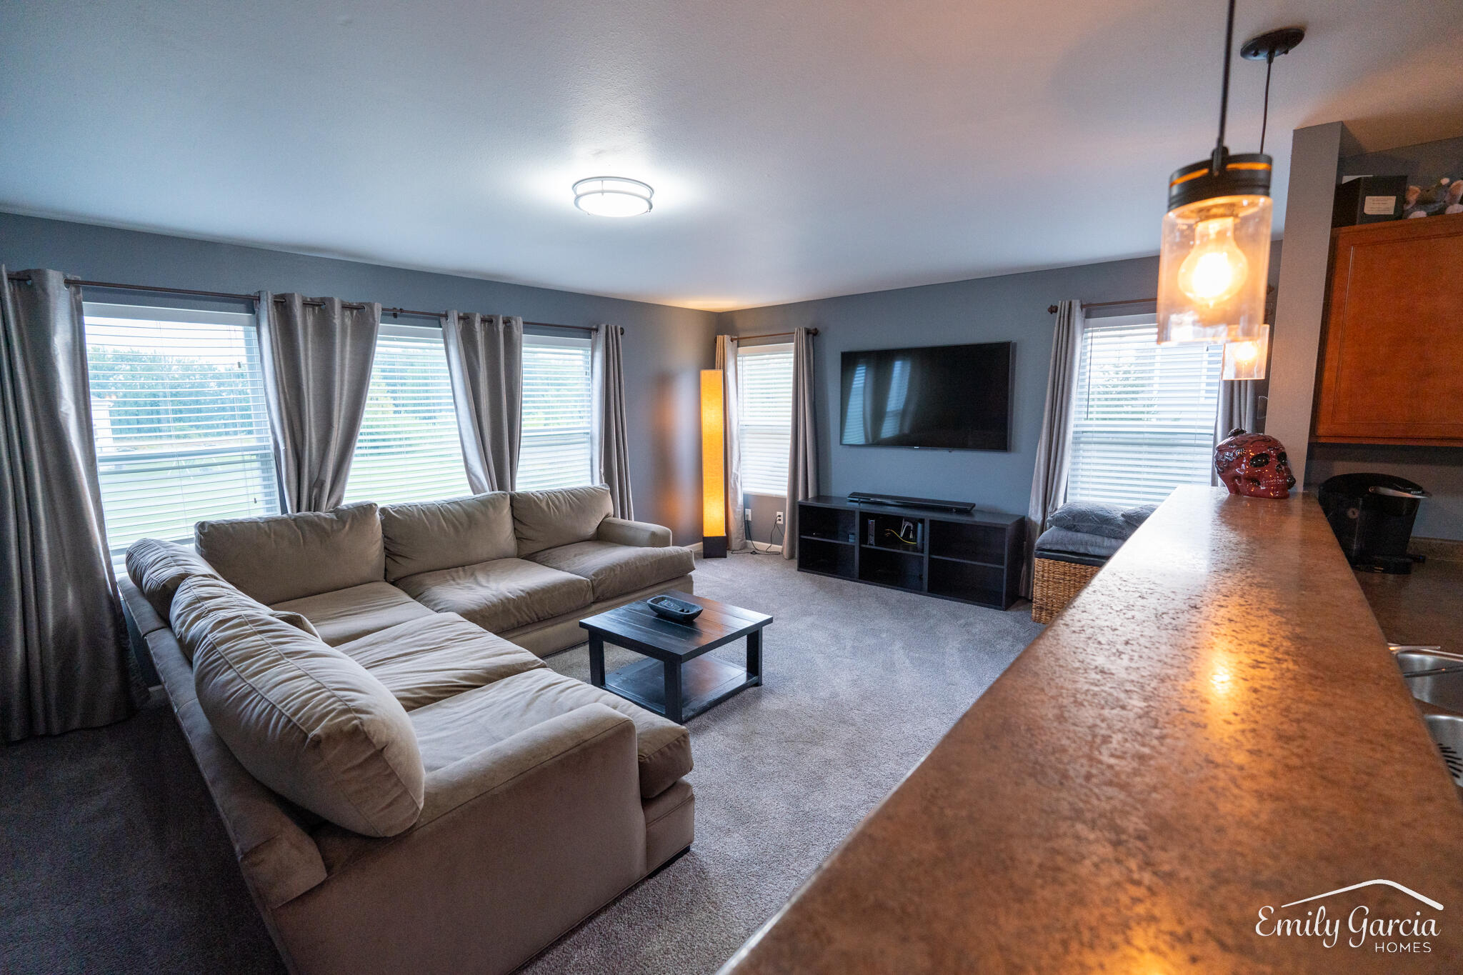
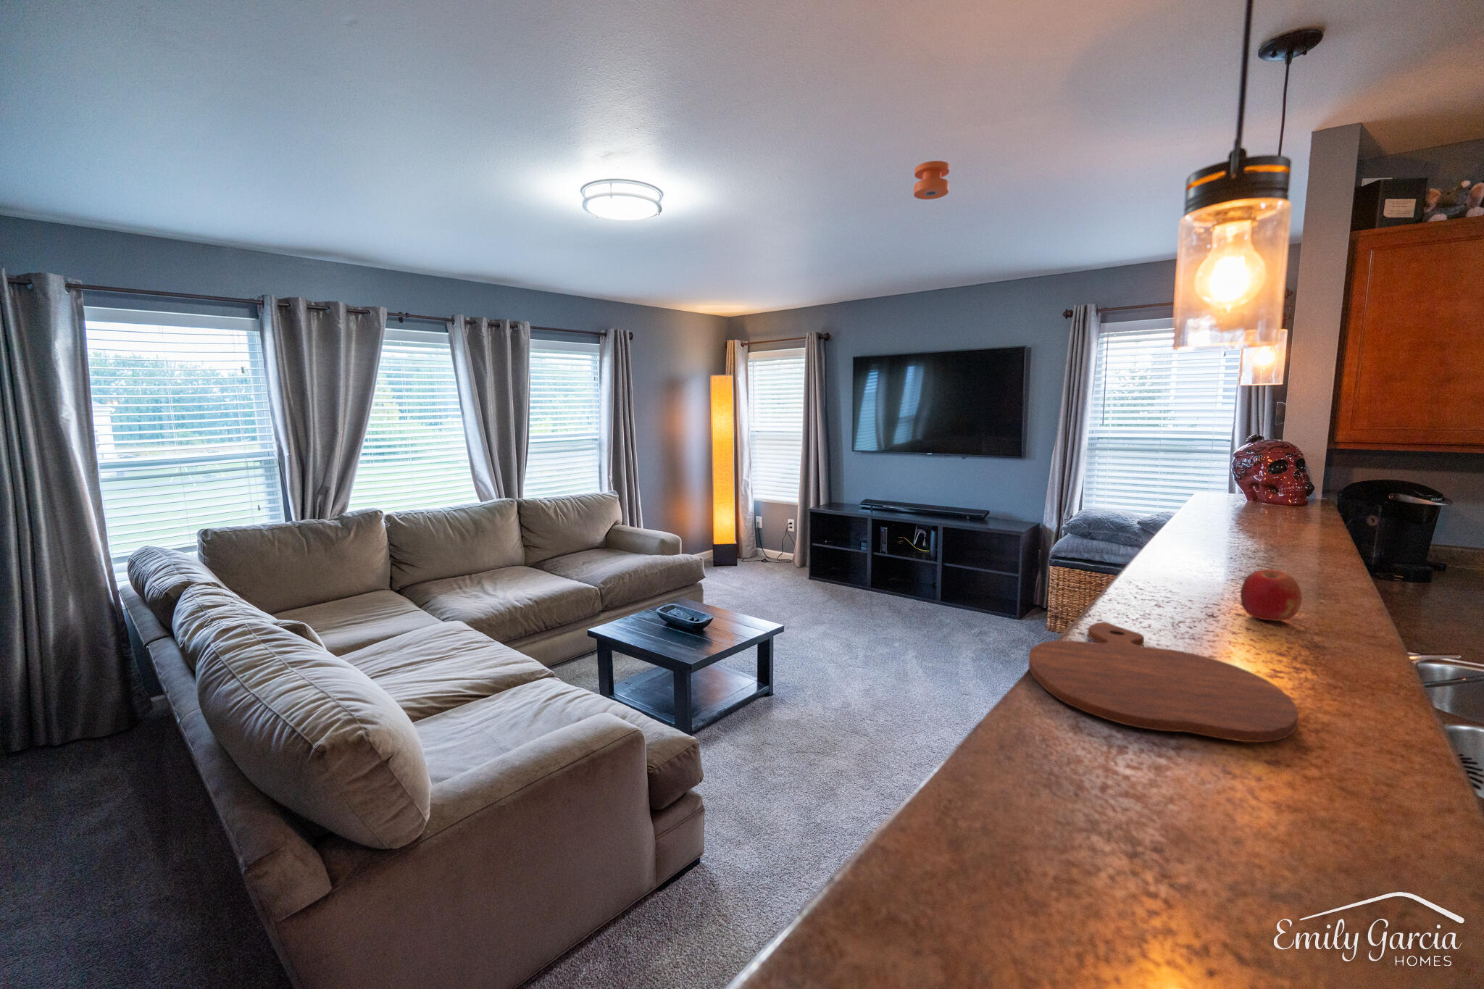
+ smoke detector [912,160,950,200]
+ cutting board [1028,621,1300,743]
+ fruit [1239,568,1303,621]
